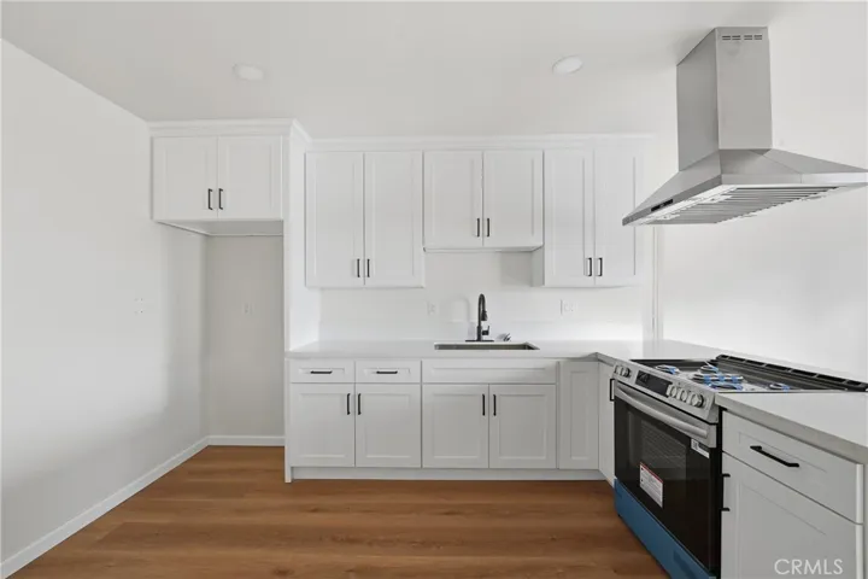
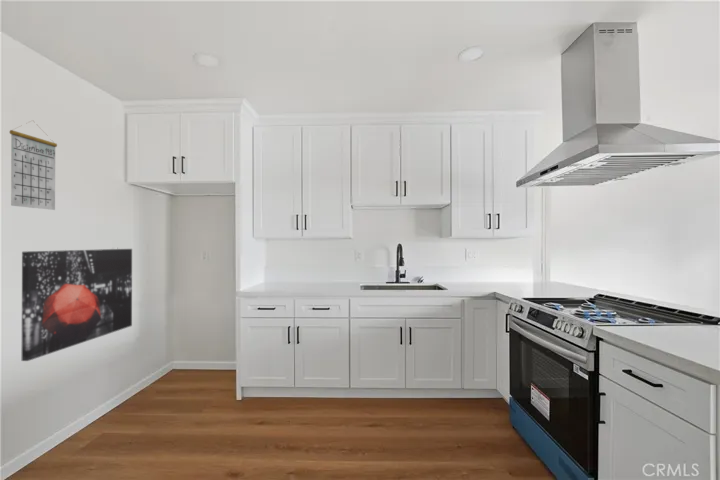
+ wall art [21,248,133,362]
+ calendar [9,119,58,211]
